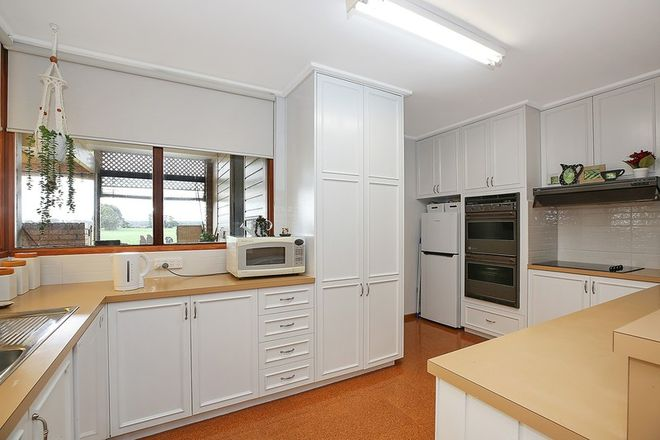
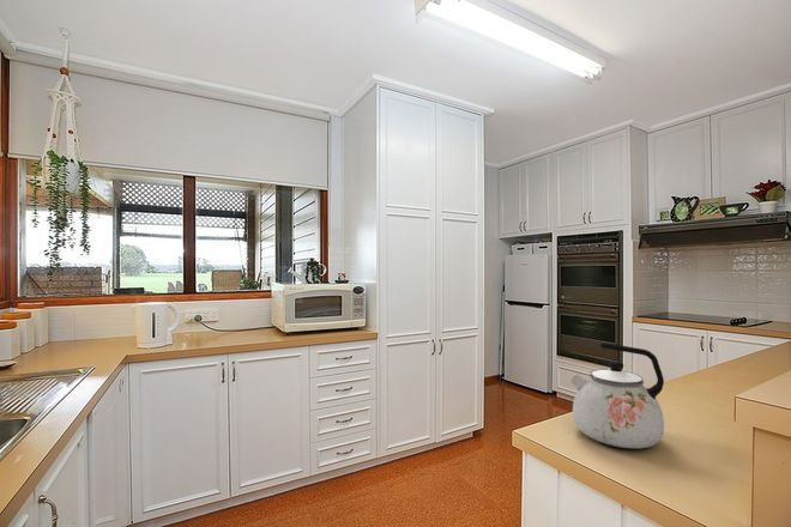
+ kettle [569,341,665,449]
